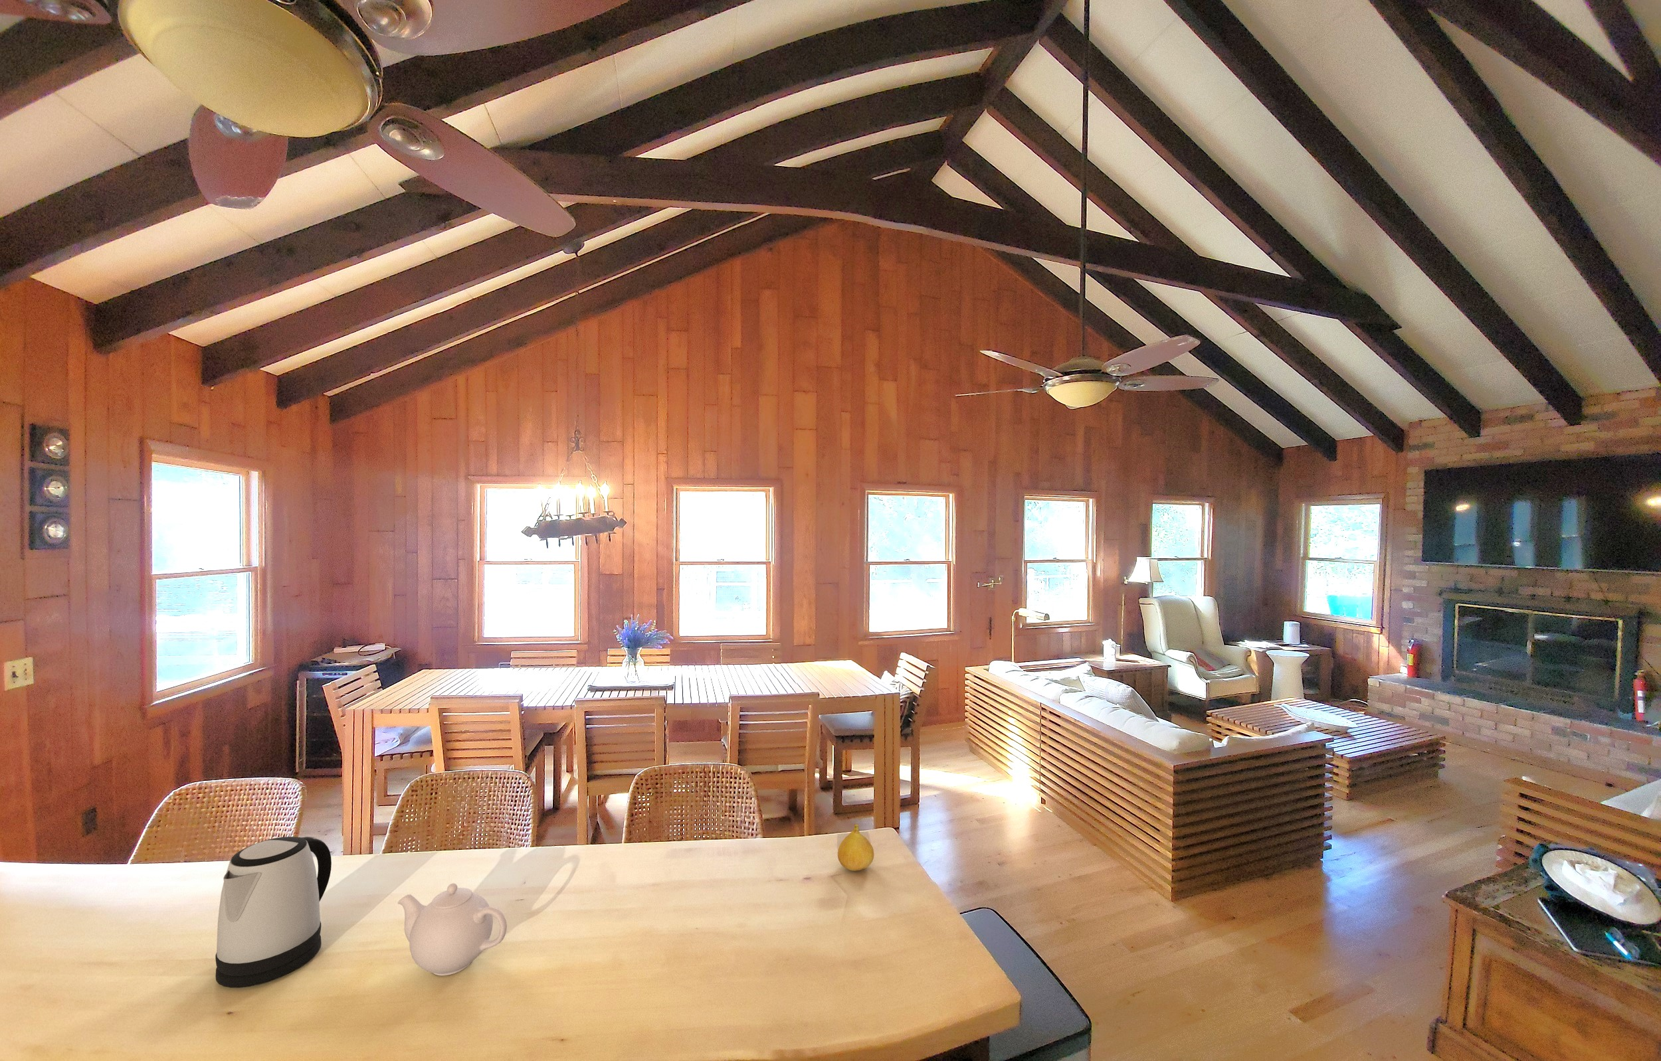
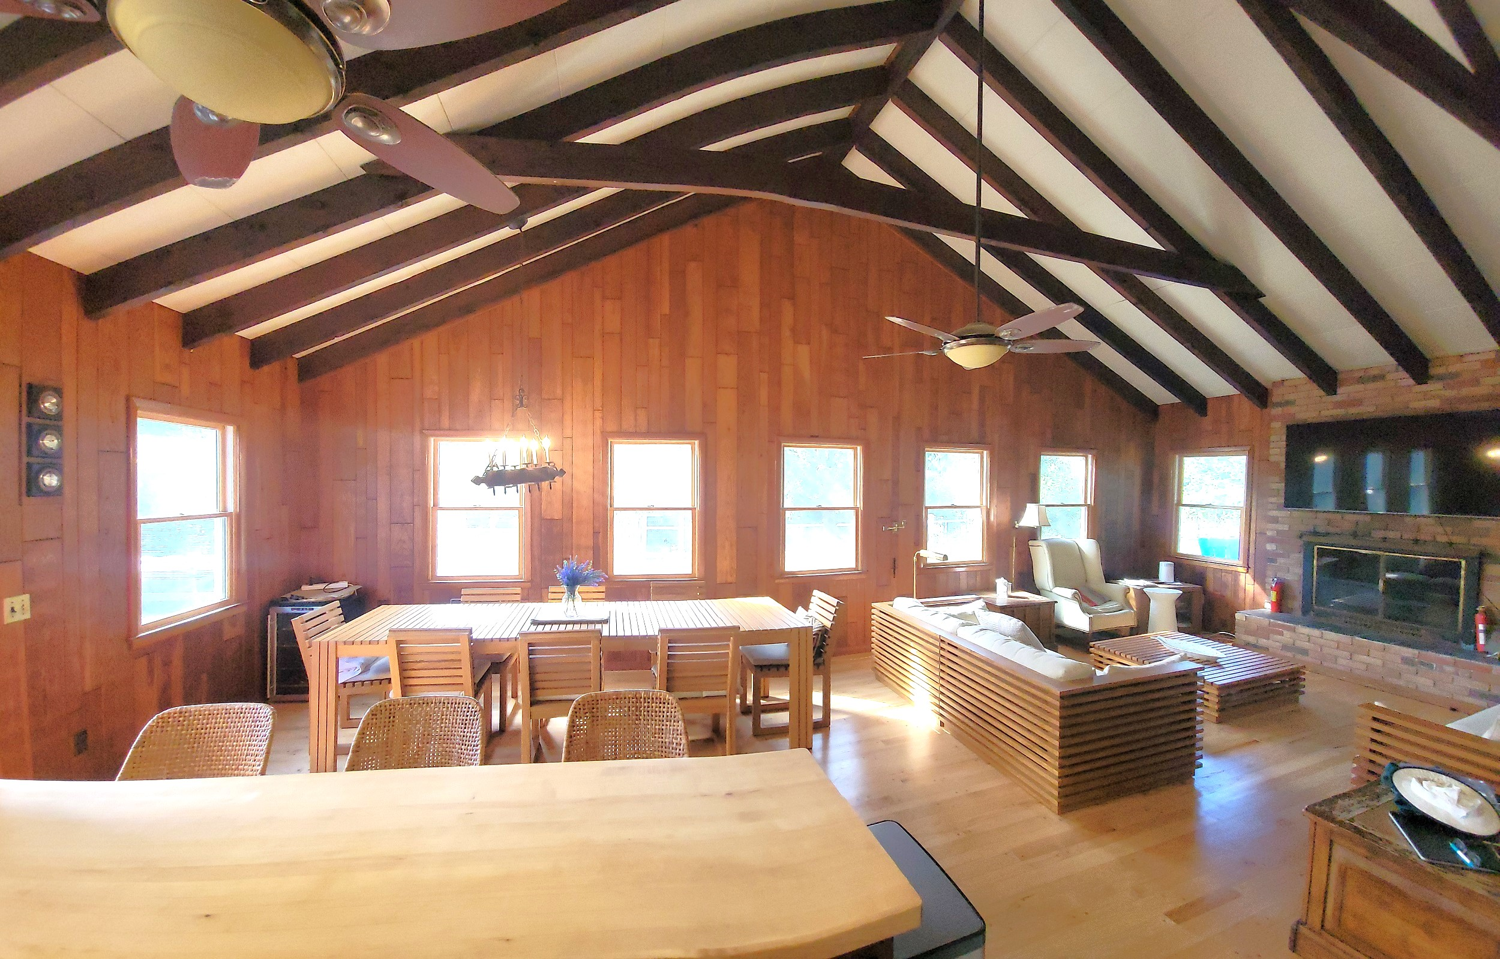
- fruit [837,824,874,872]
- kettle [214,836,332,988]
- teapot [397,882,507,976]
